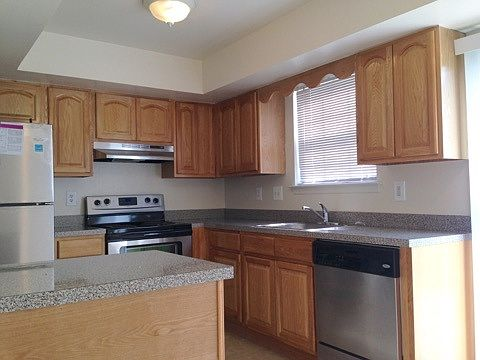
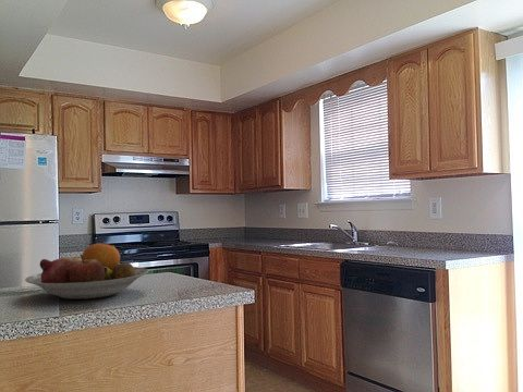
+ fruit bowl [24,243,149,301]
